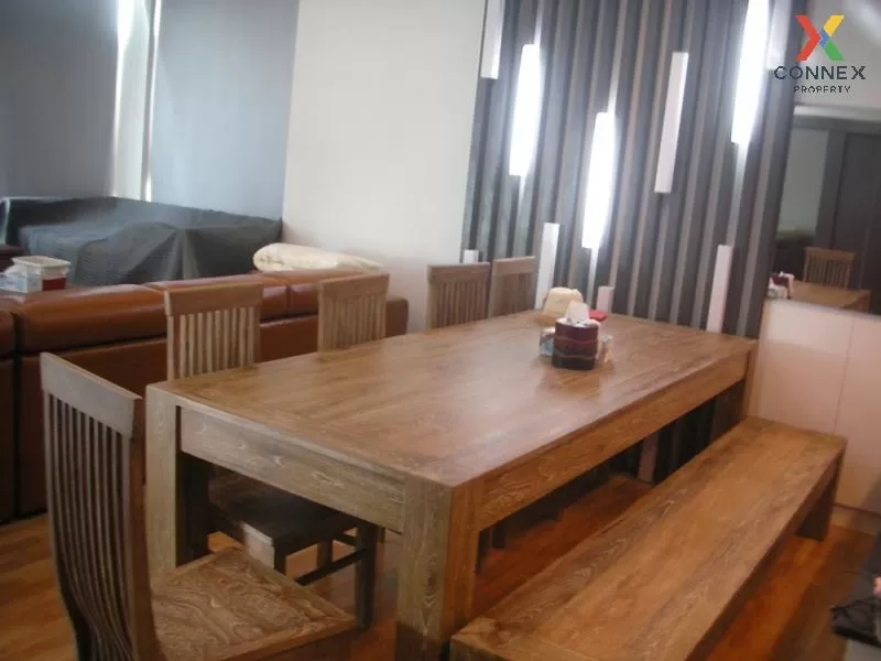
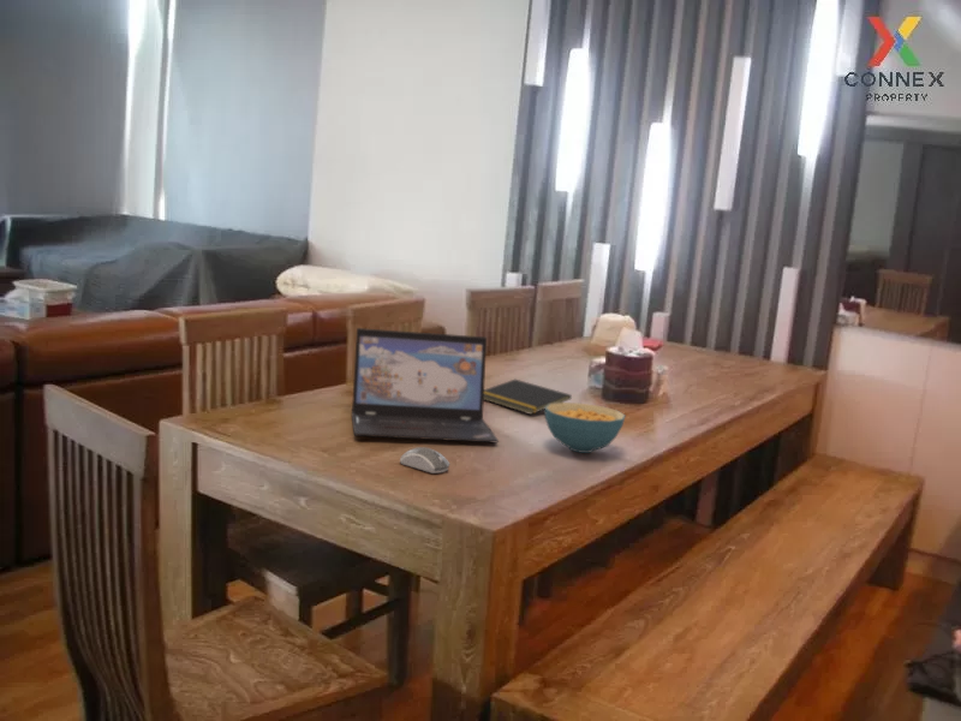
+ computer mouse [399,446,450,475]
+ notepad [484,379,573,416]
+ laptop [351,327,500,443]
+ cereal bowl [544,401,626,454]
